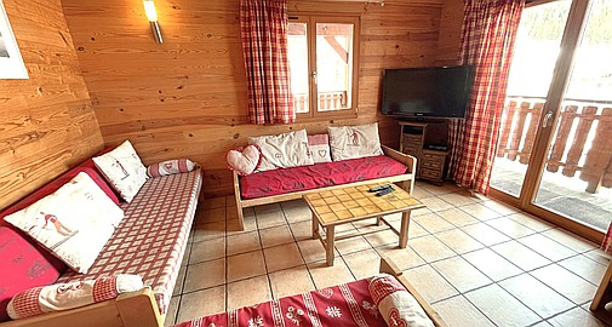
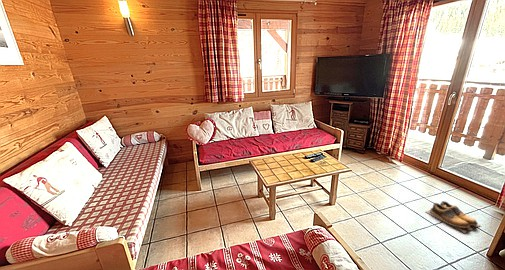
+ shoes [424,200,482,234]
